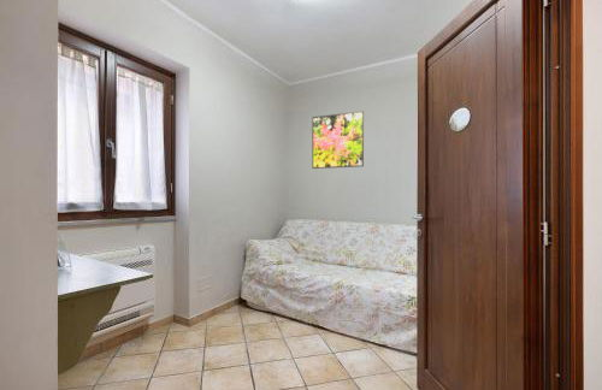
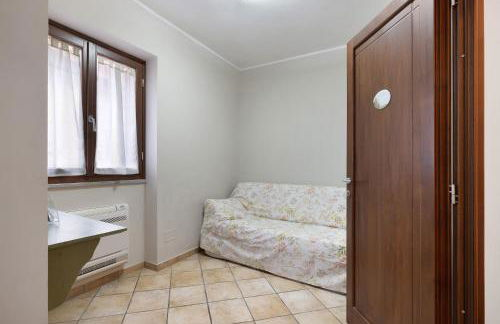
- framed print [311,110,365,170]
